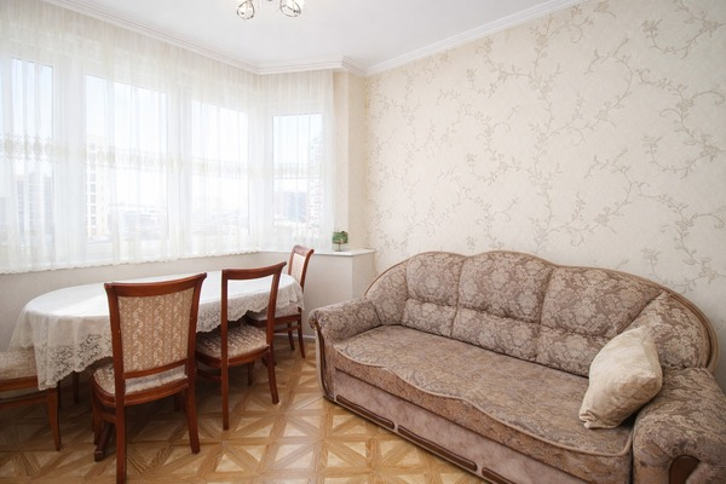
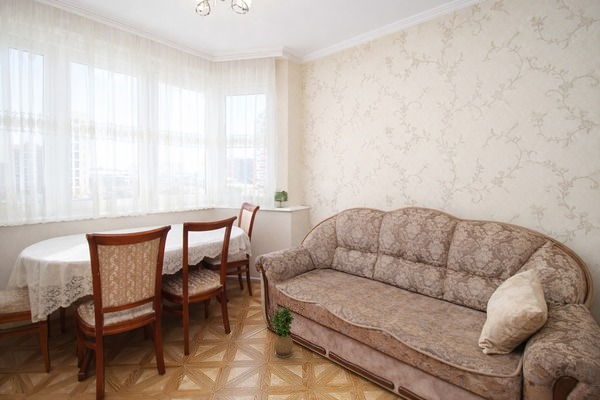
+ potted plant [269,307,295,359]
